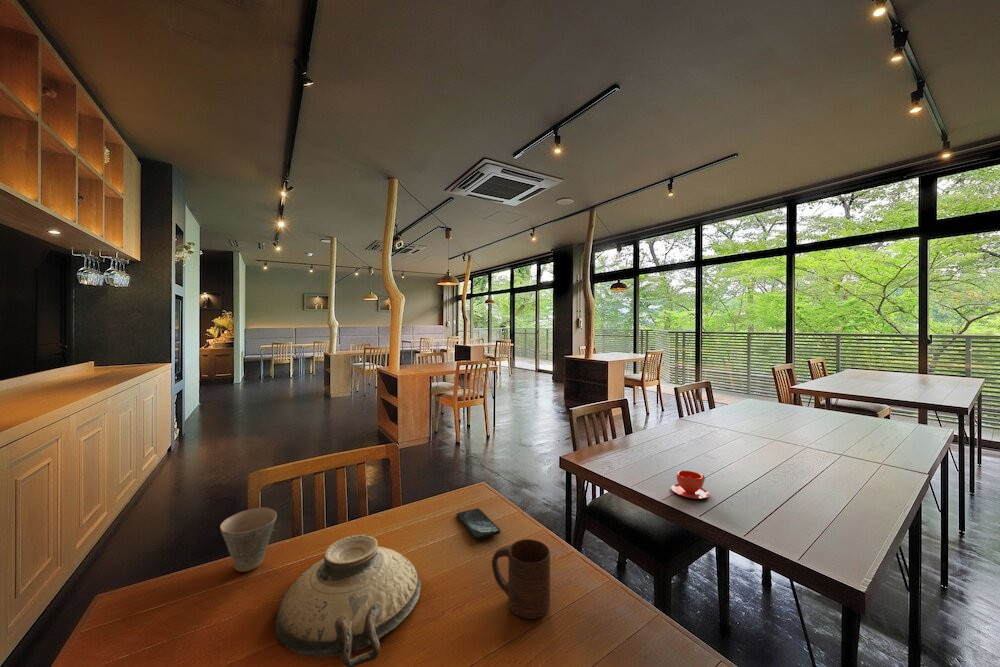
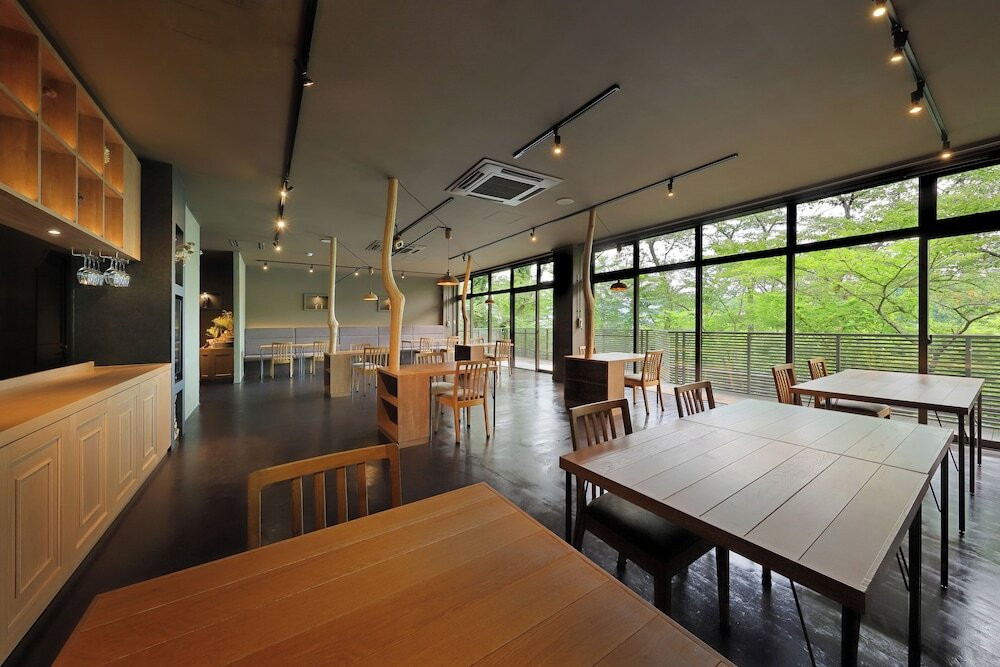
- teapot [275,534,422,667]
- cup [219,507,278,573]
- cup [491,538,551,620]
- teacup [670,470,710,500]
- smartphone [456,508,501,541]
